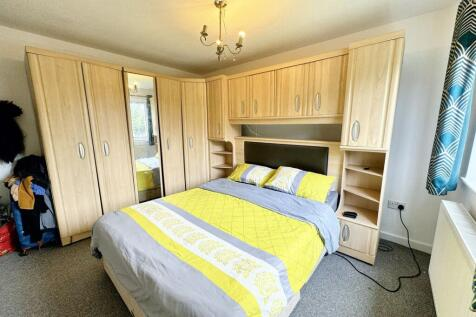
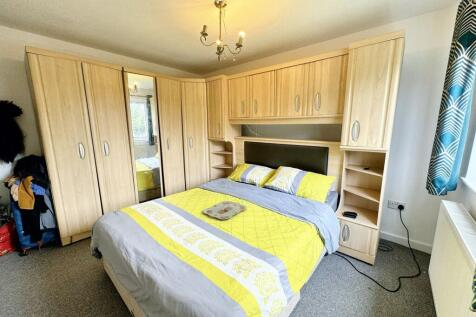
+ serving tray [202,200,248,220]
